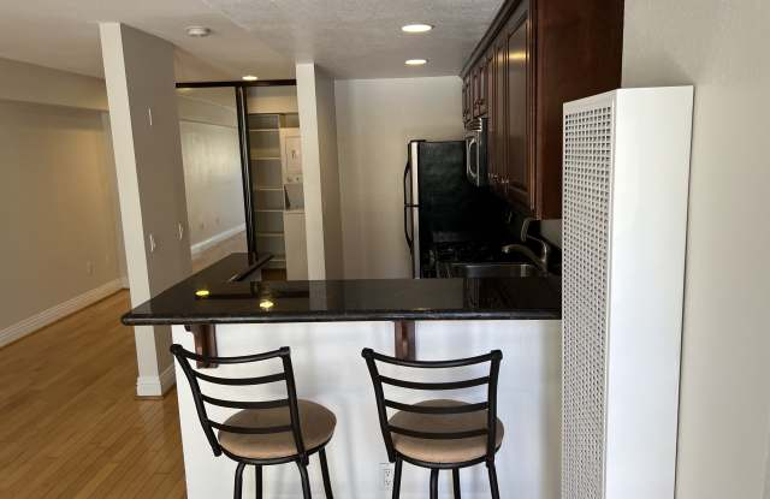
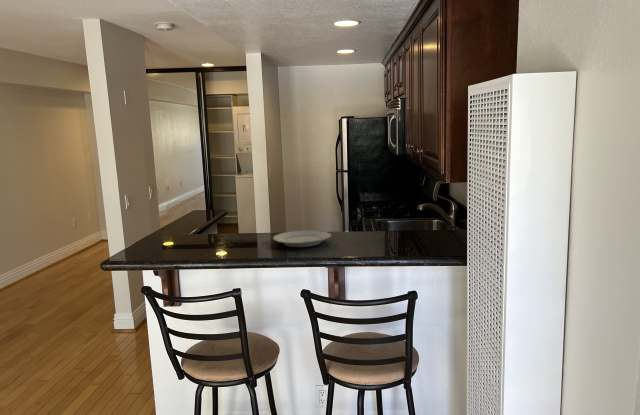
+ plate [272,230,332,248]
